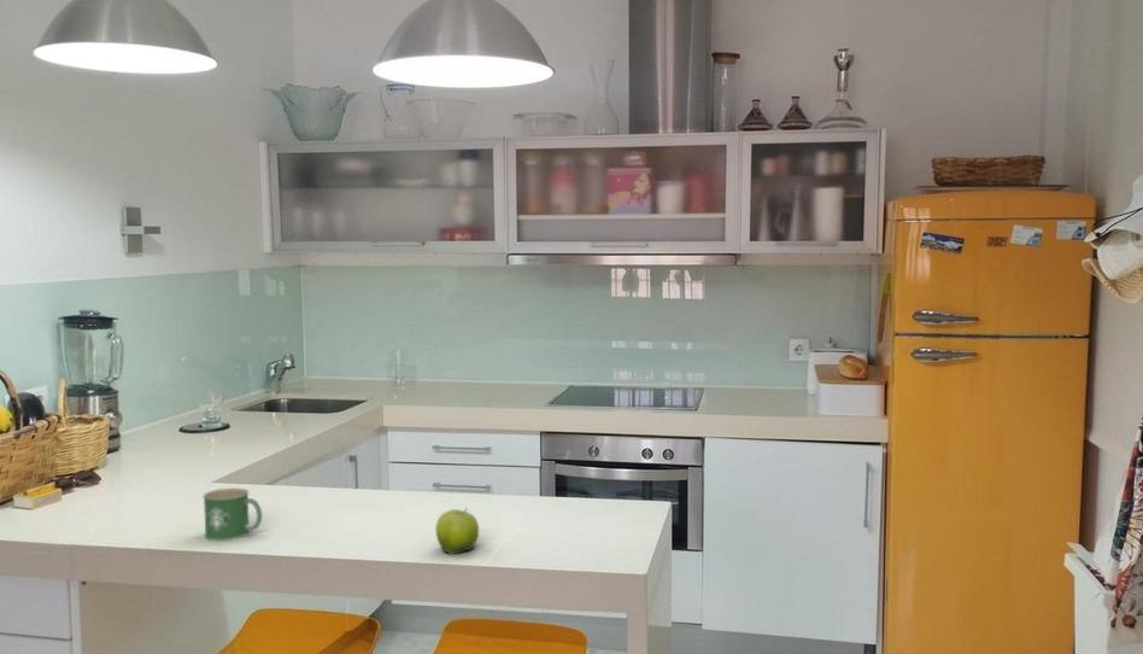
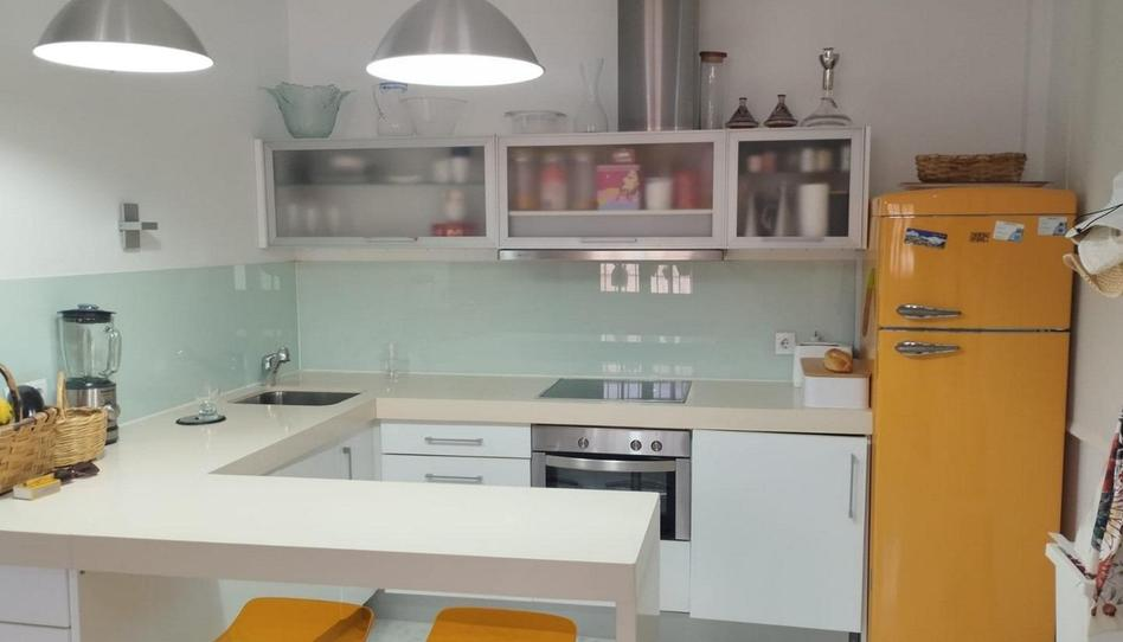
- fruit [434,508,480,555]
- mug [201,486,263,542]
